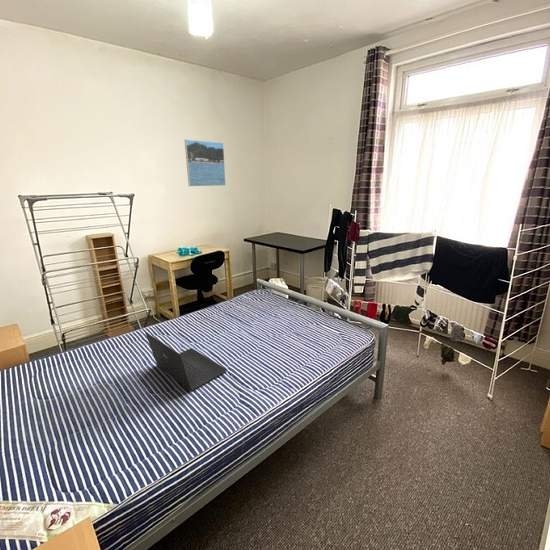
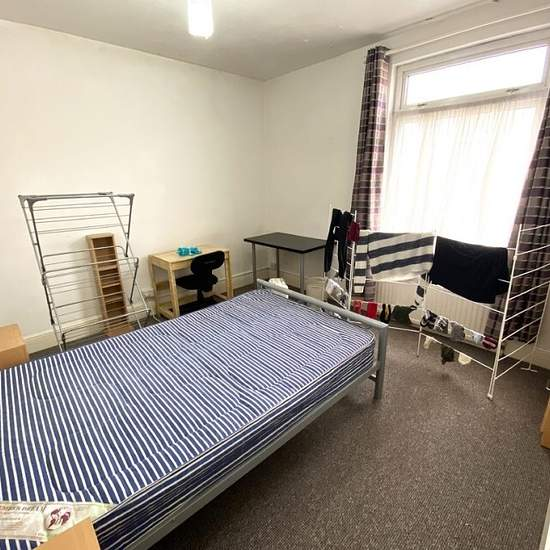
- laptop [144,331,228,392]
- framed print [184,139,227,187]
